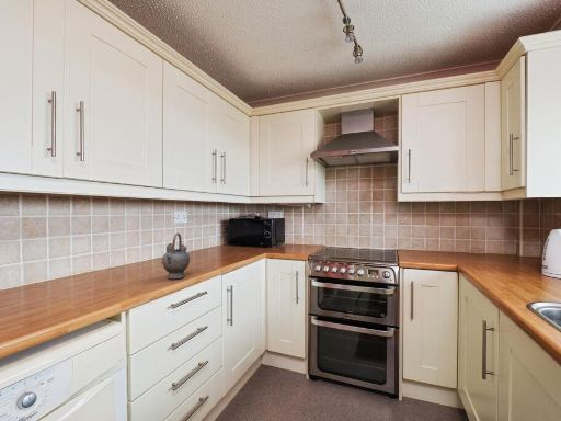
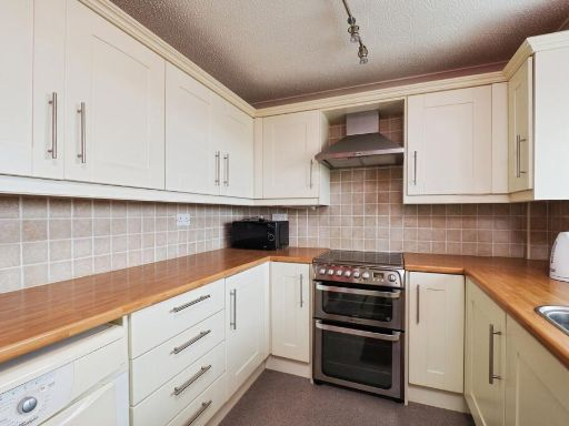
- teapot [160,232,191,280]
